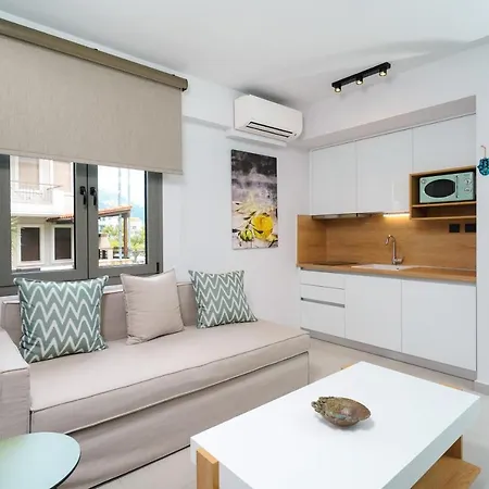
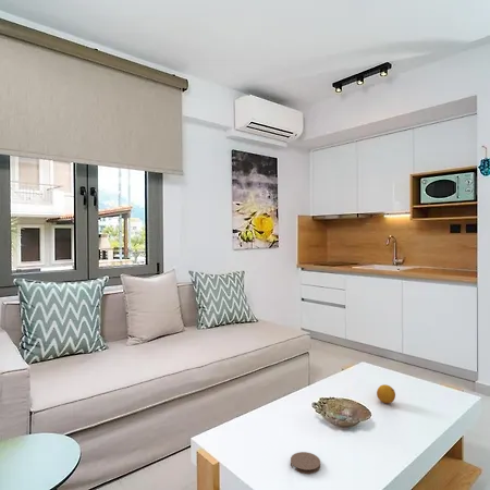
+ coaster [290,451,321,475]
+ fruit [376,383,396,404]
